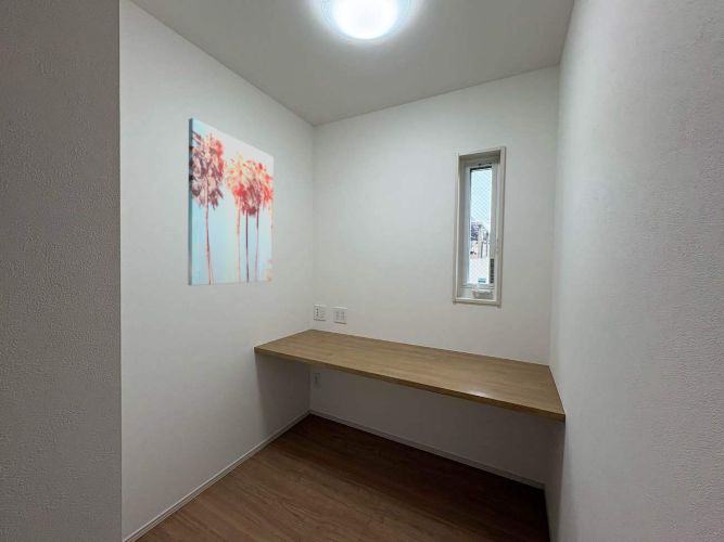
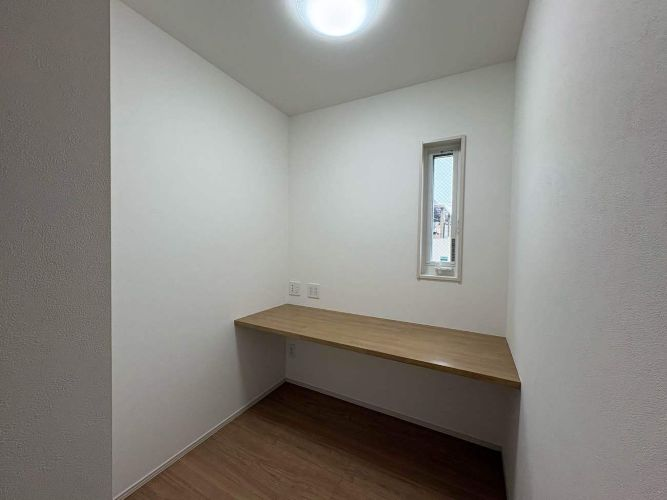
- wall art [187,117,275,286]
